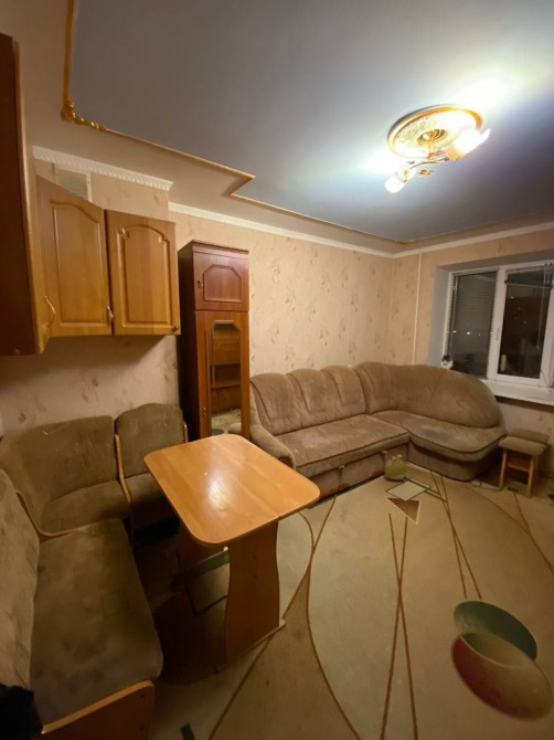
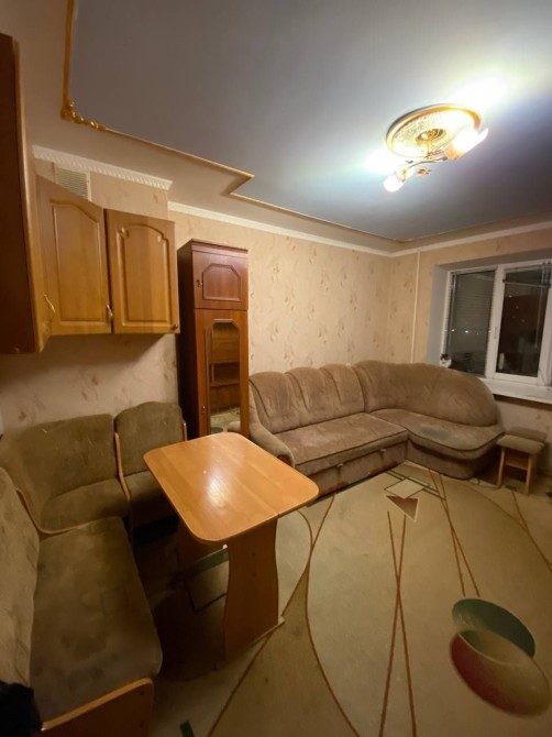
- plush toy [383,454,408,480]
